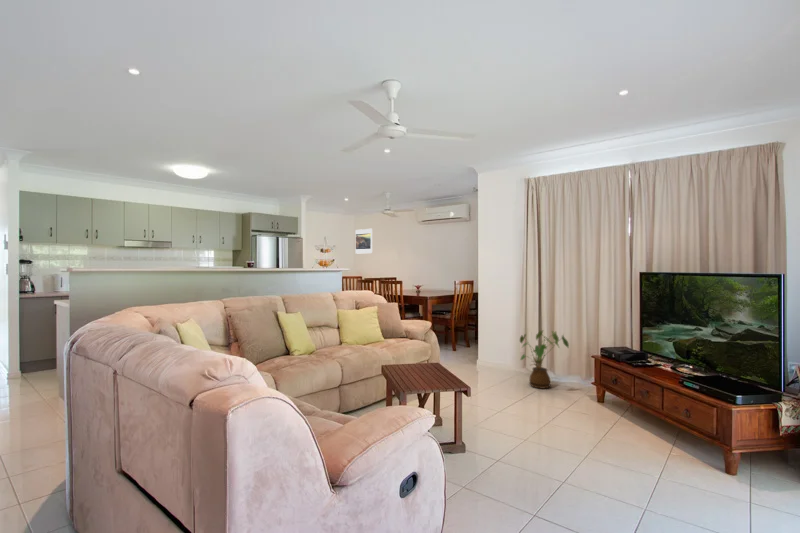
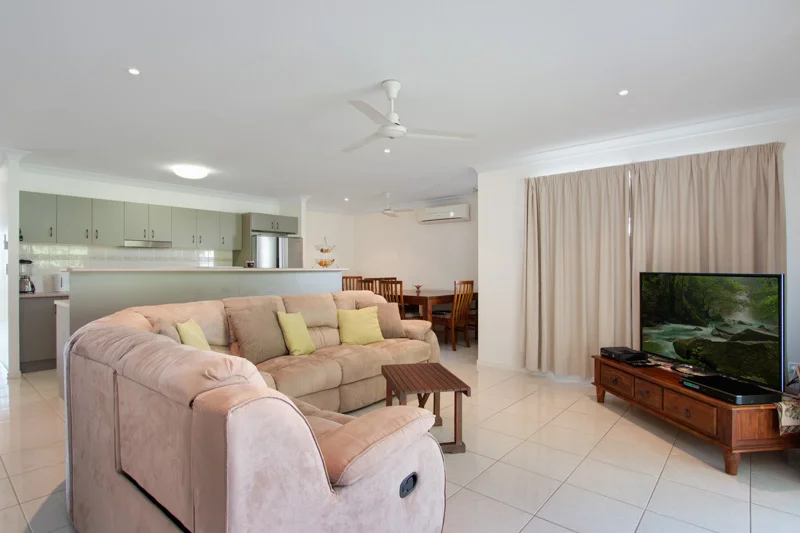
- house plant [519,329,570,390]
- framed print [354,228,373,255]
